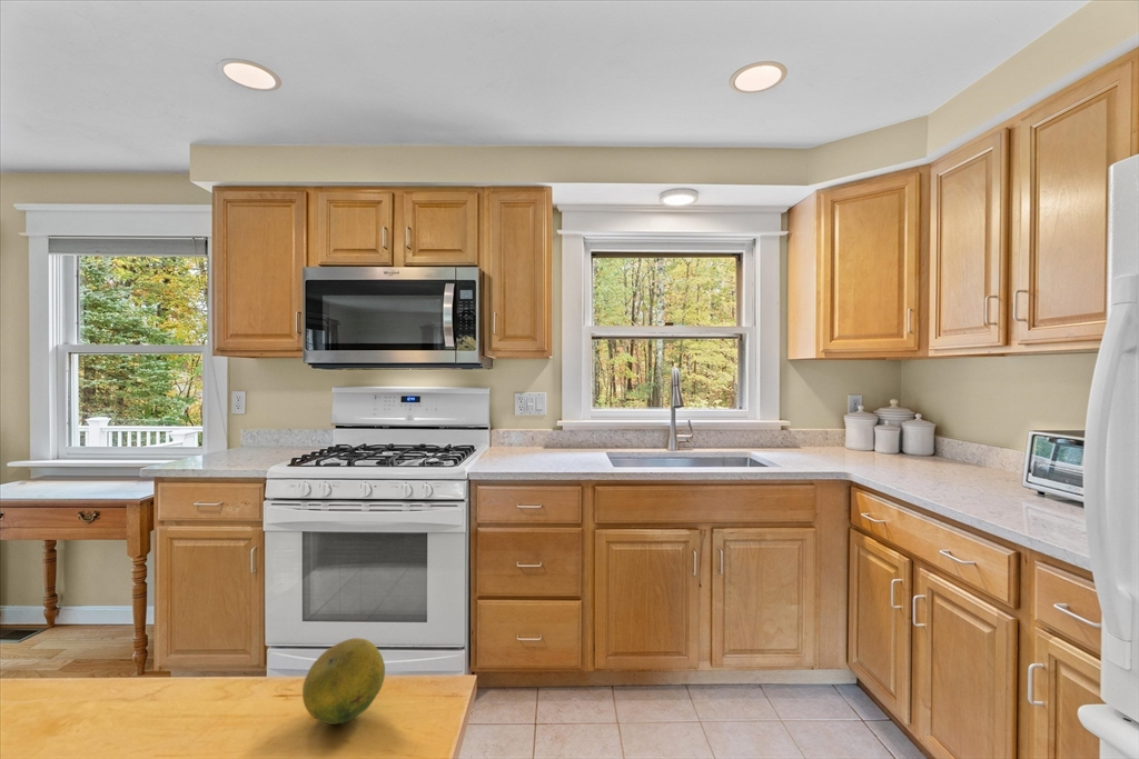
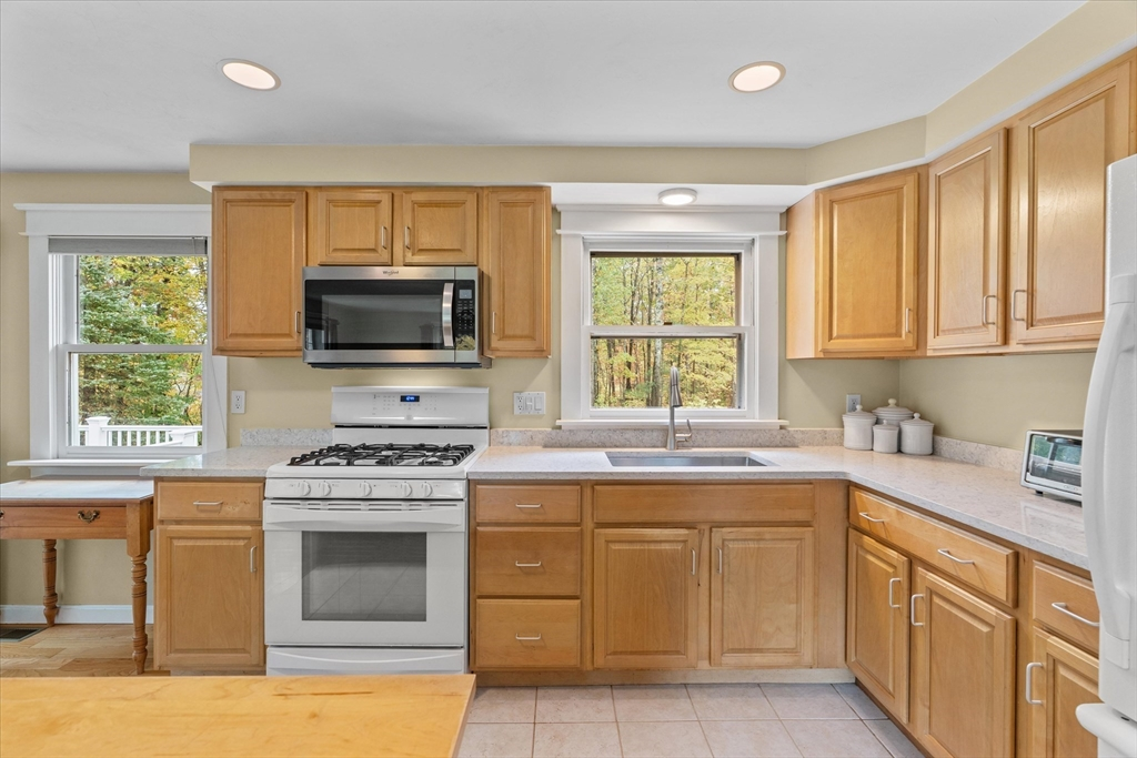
- fruit [301,637,386,726]
